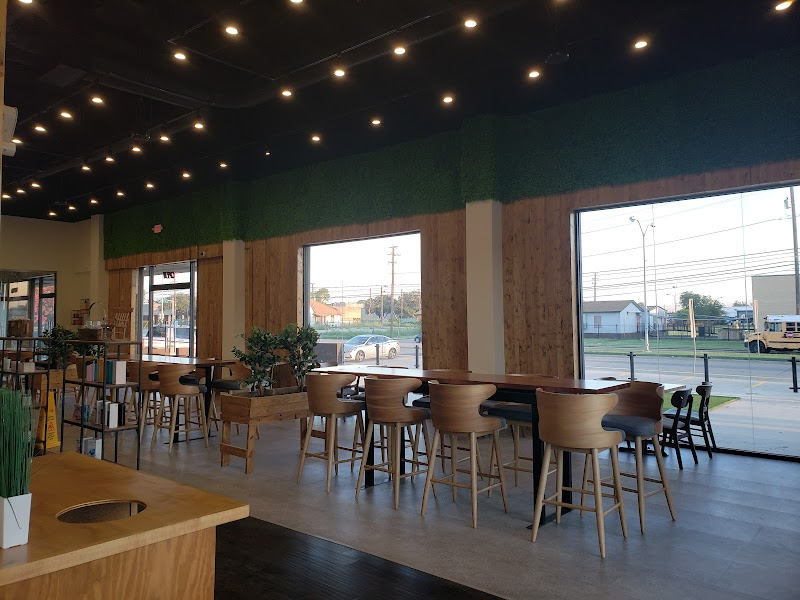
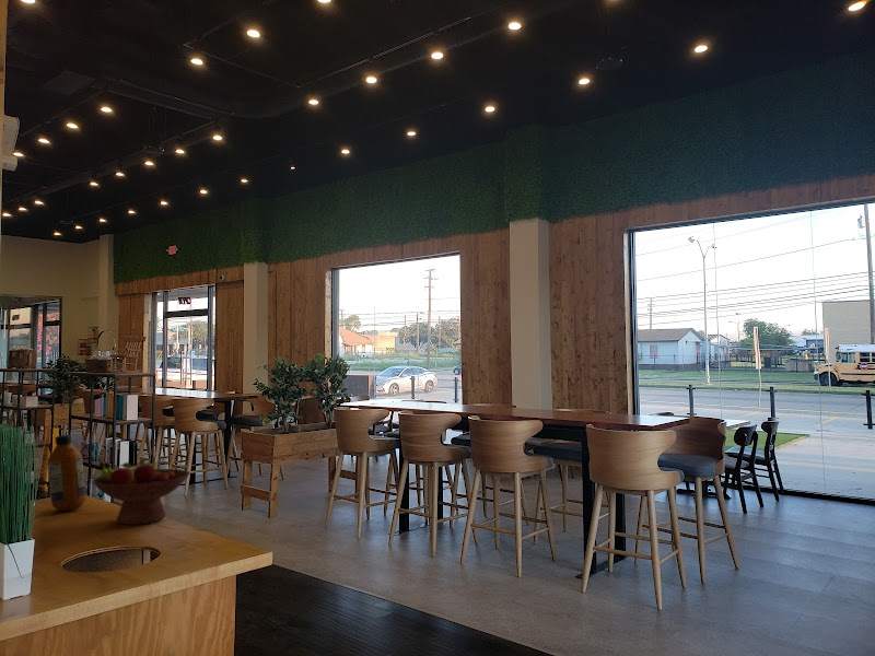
+ fruit bowl [91,459,191,526]
+ bottle [46,434,86,512]
